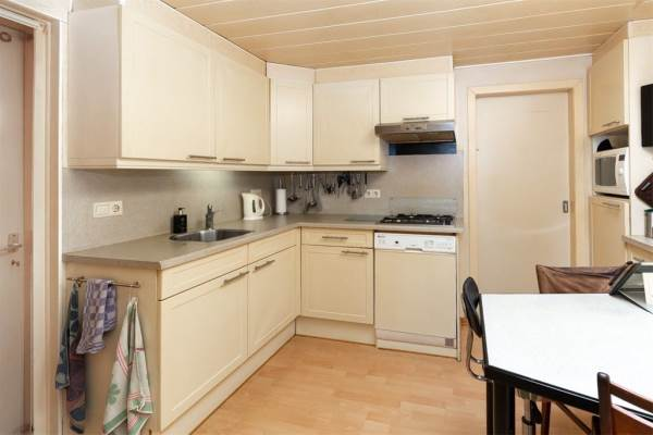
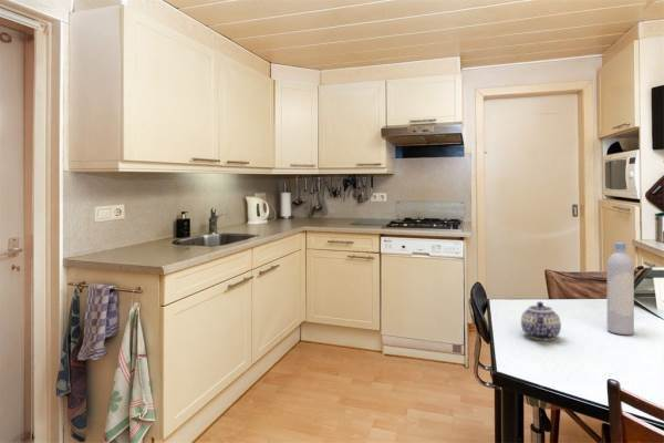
+ teapot [520,301,562,341]
+ bottle [606,241,635,336]
